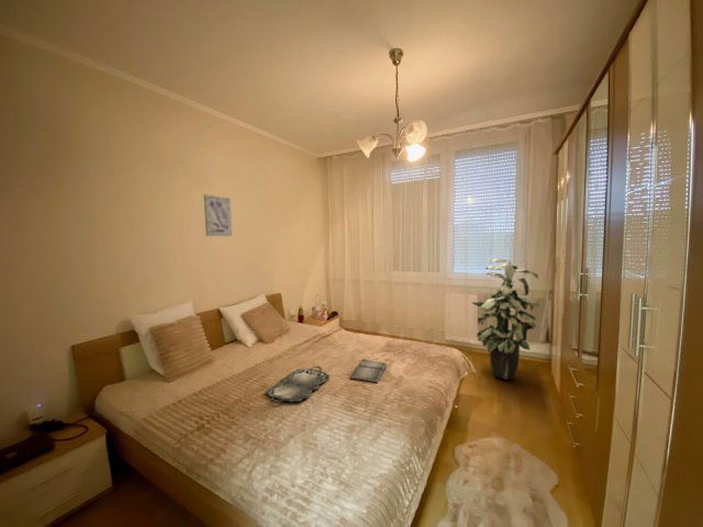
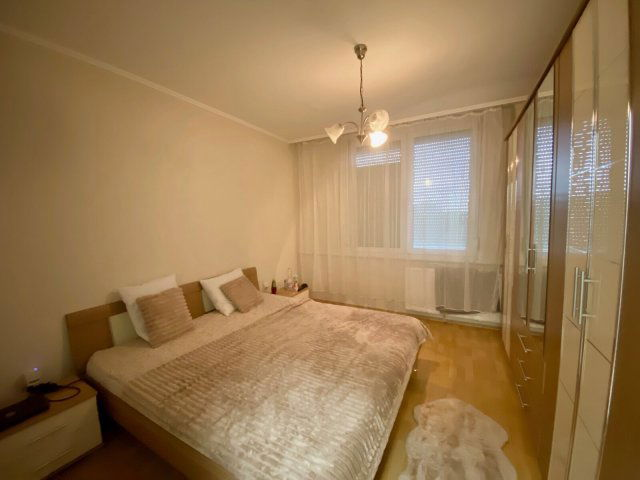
- serving tray [265,366,331,403]
- hardback book [349,358,388,383]
- indoor plant [471,258,539,381]
- wall art [203,193,233,237]
